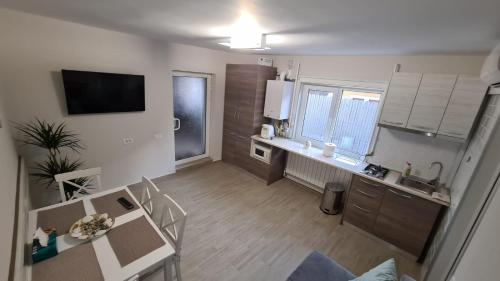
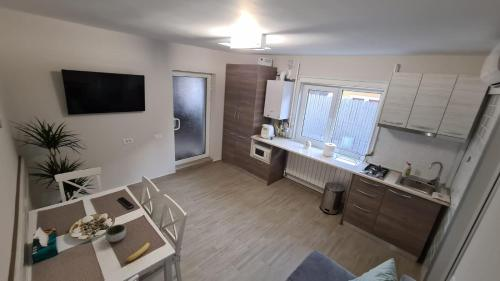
+ bowl [104,223,127,243]
+ banana [125,240,151,262]
